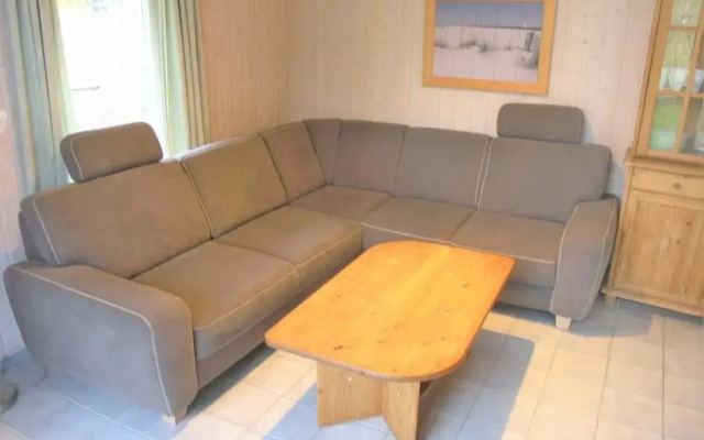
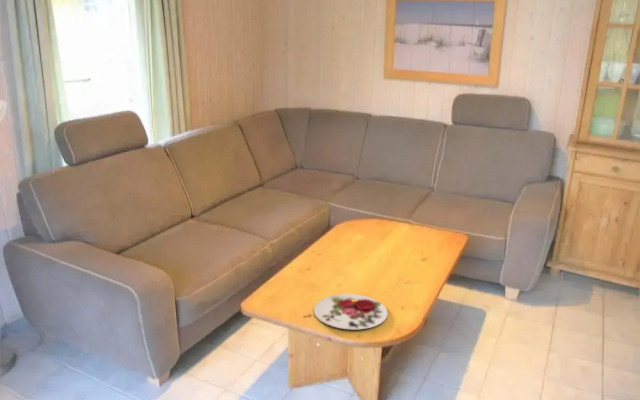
+ plate [313,293,389,330]
